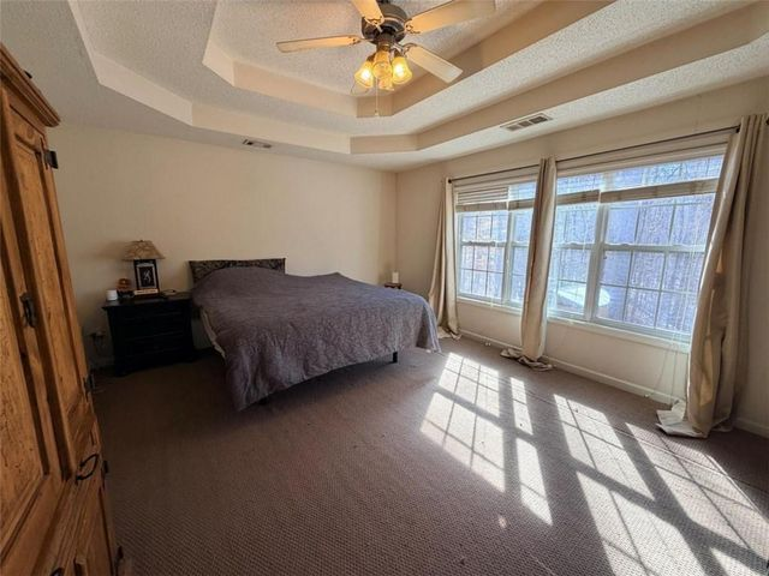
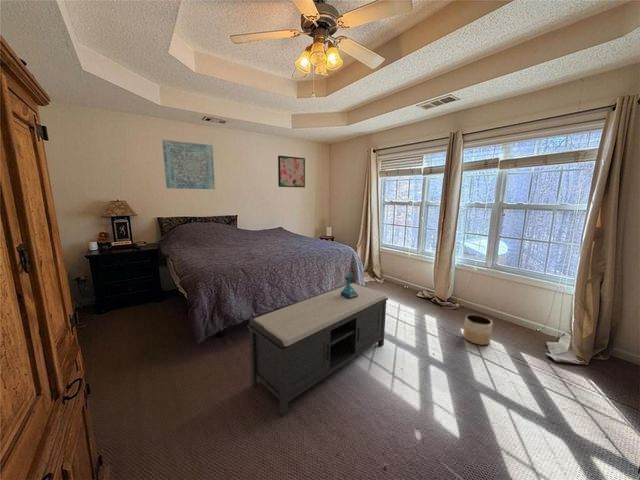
+ bench [246,281,389,417]
+ wall art [161,139,216,190]
+ gift bag [340,272,358,299]
+ wall art [277,155,306,188]
+ planter [462,313,493,346]
